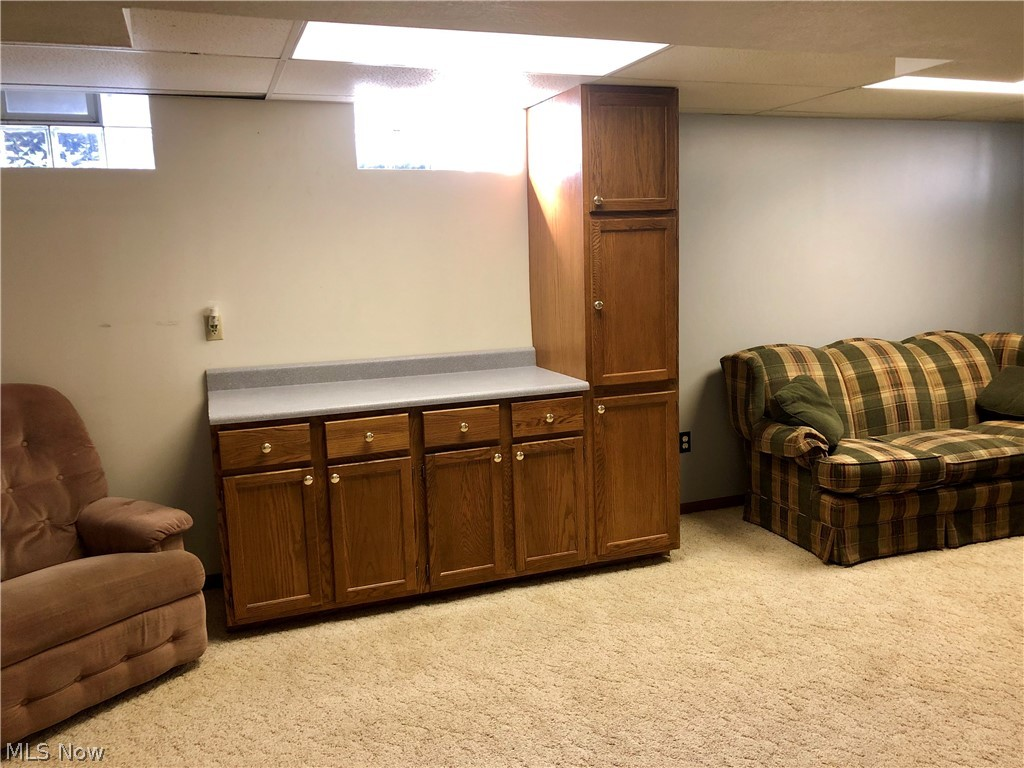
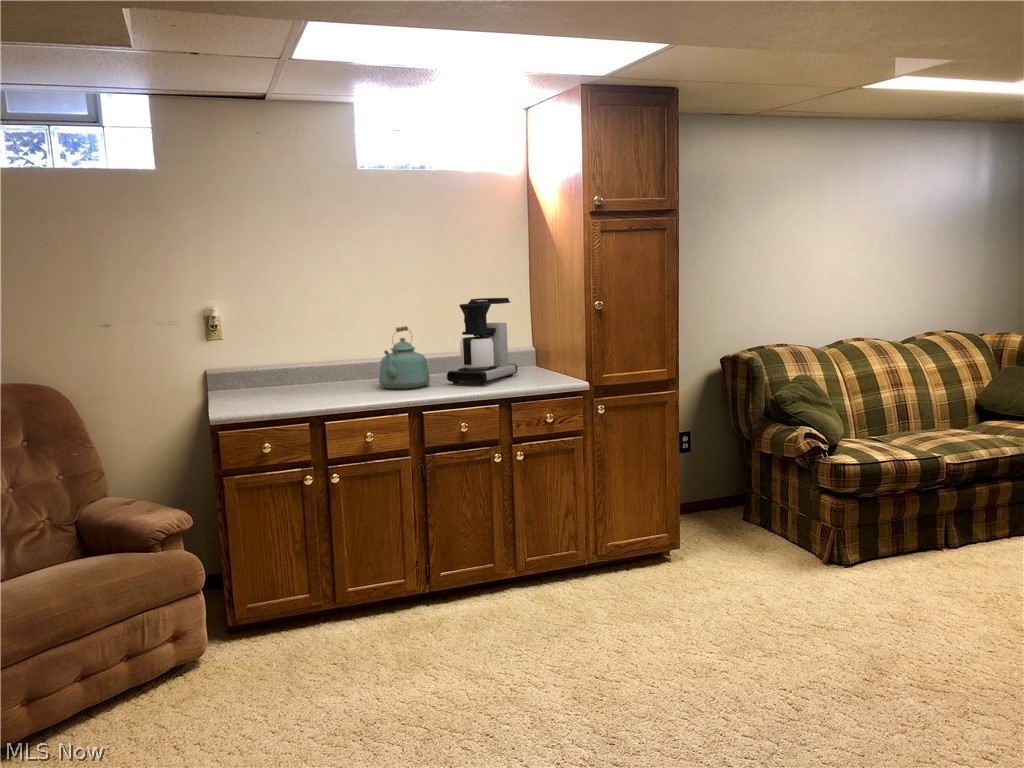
+ kettle [378,325,431,390]
+ coffee maker [446,297,518,386]
